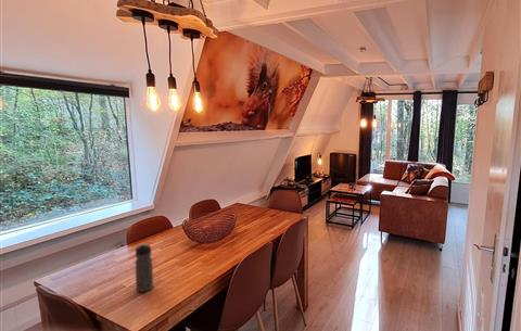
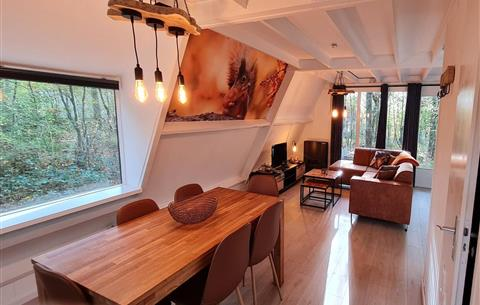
- water bottle [134,242,154,293]
